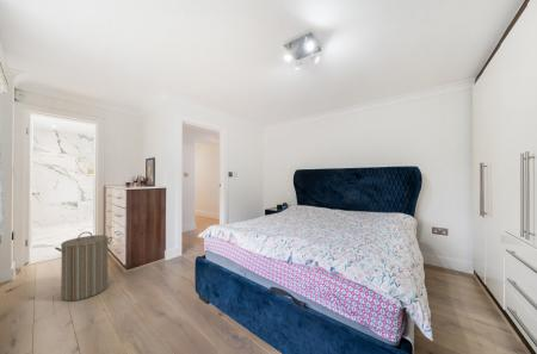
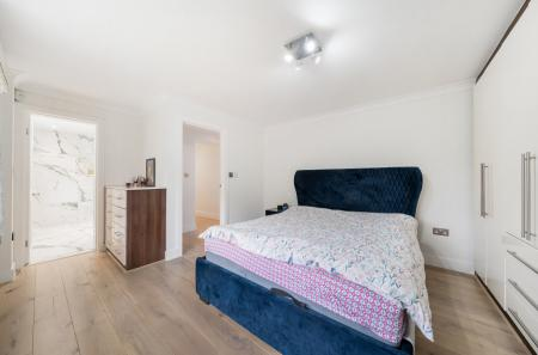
- laundry hamper [54,231,113,302]
